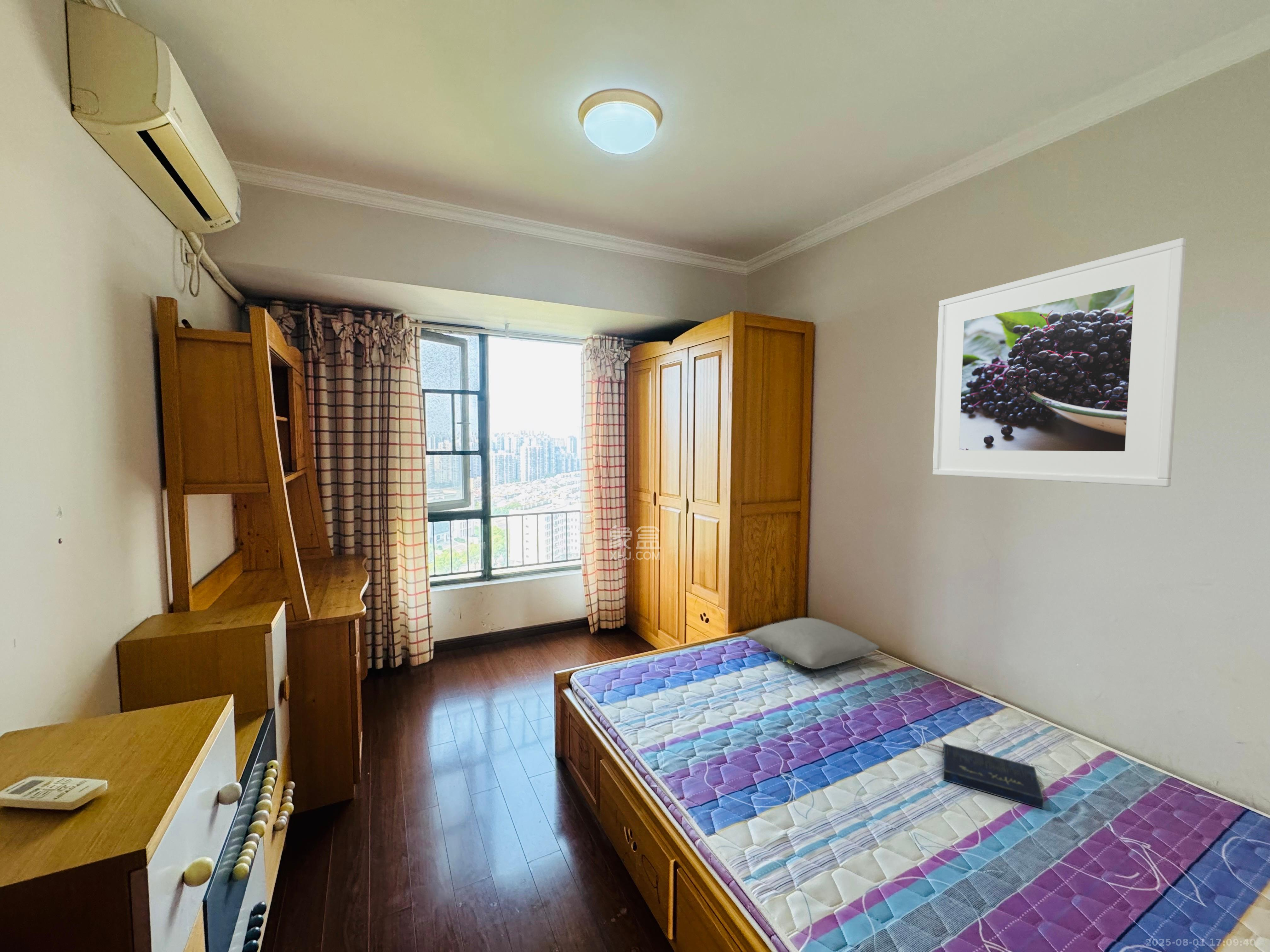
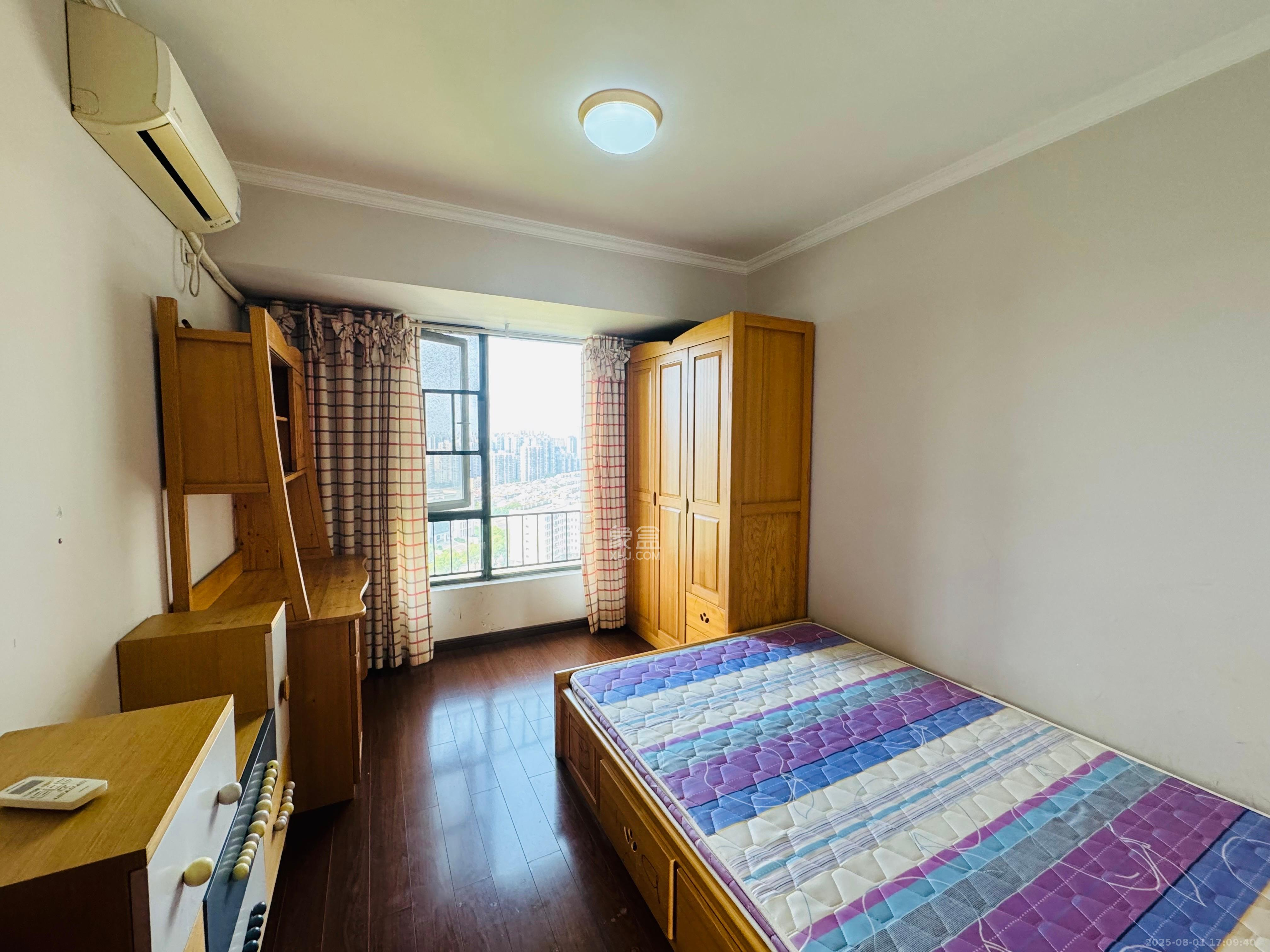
- pillow [746,618,880,669]
- book [912,743,1044,809]
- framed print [932,238,1187,487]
